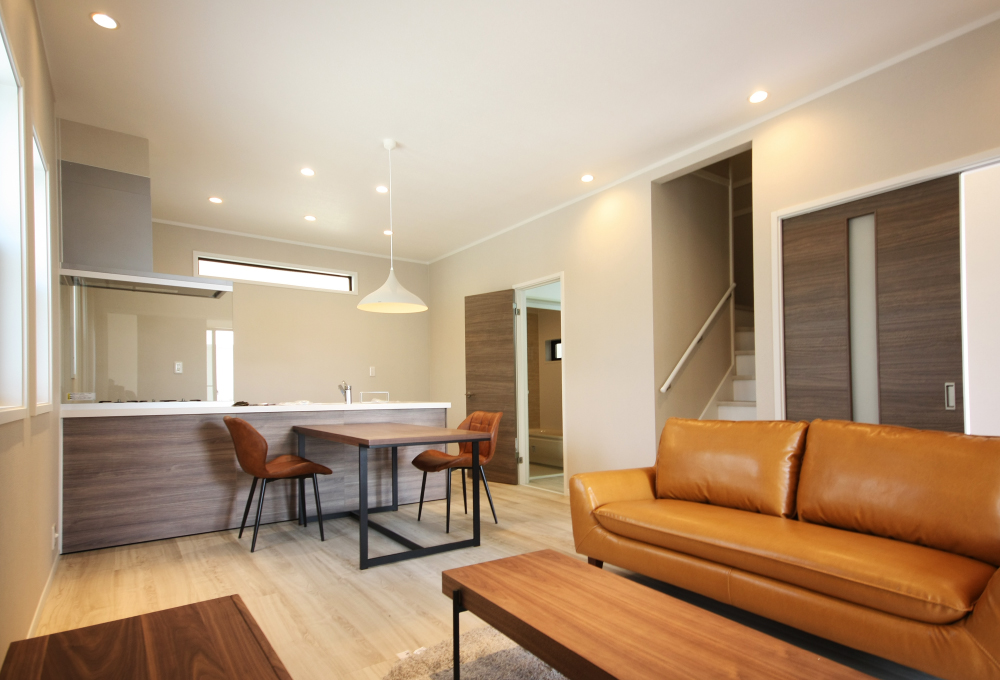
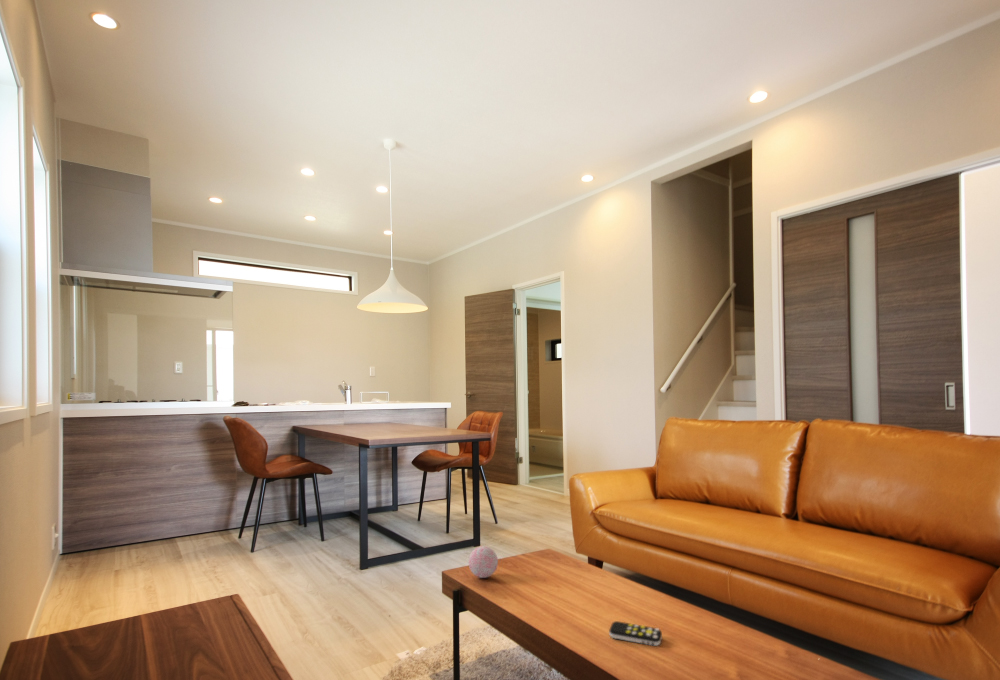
+ remote control [608,620,663,647]
+ decorative ball [468,545,499,579]
